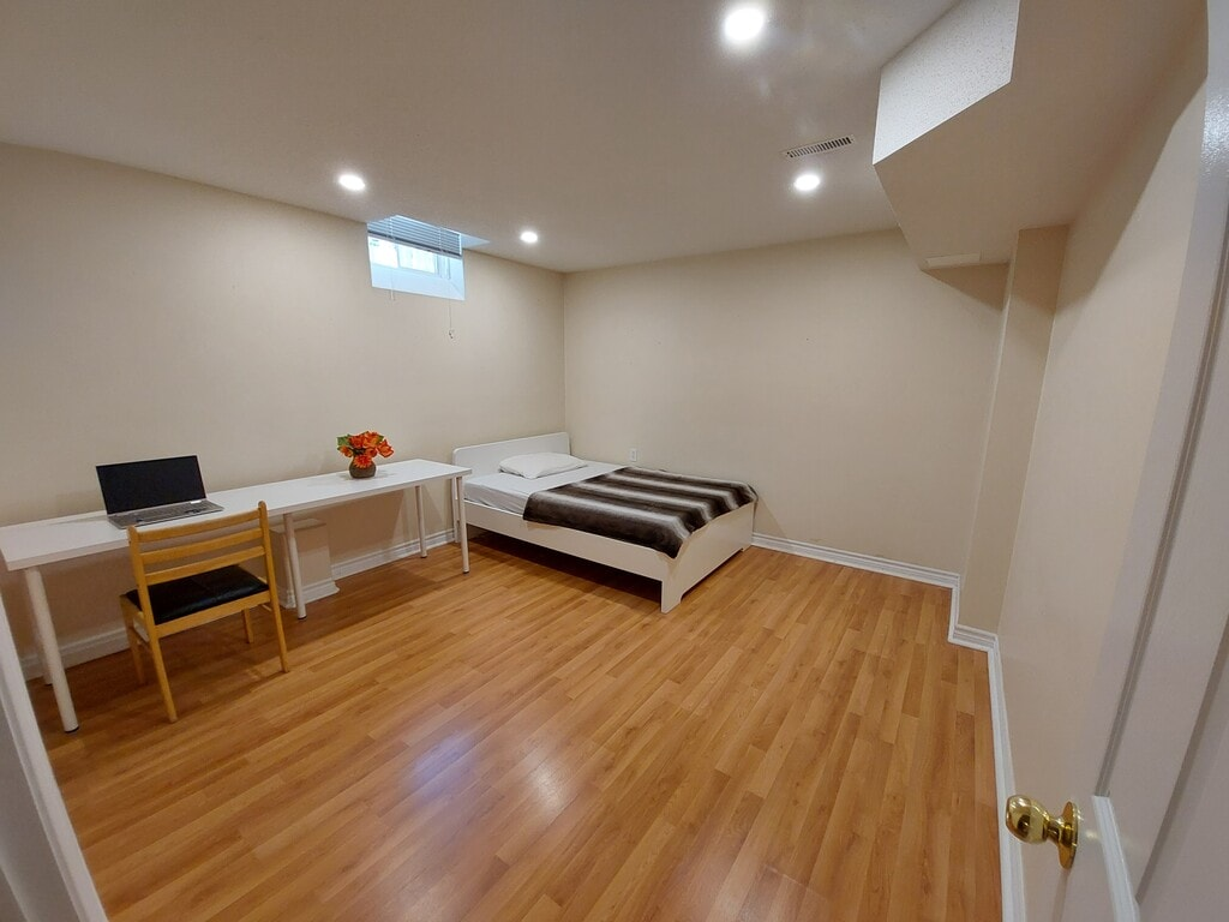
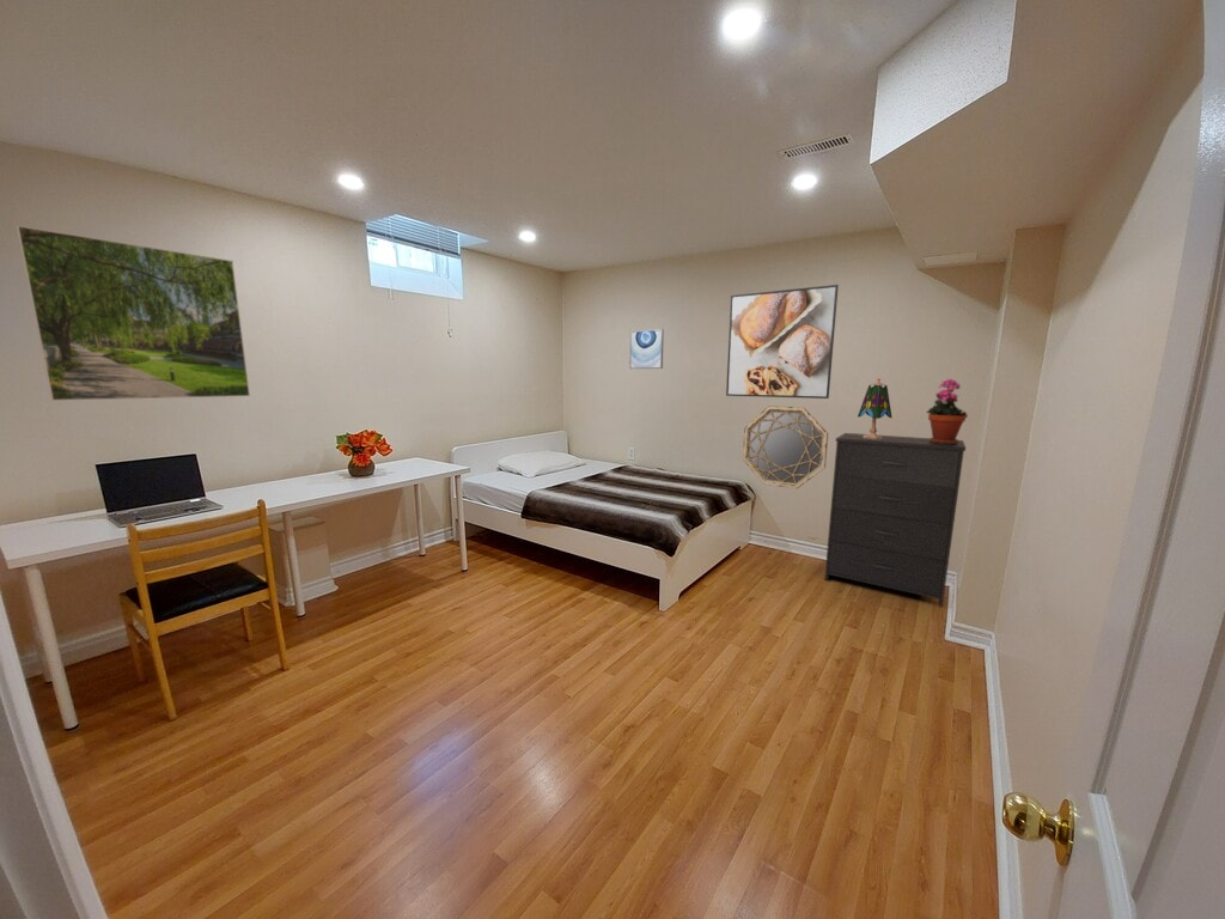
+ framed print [725,284,840,400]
+ wall art [629,328,665,370]
+ dresser [823,432,967,608]
+ potted plant [926,378,969,444]
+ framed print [16,224,251,402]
+ home mirror [742,404,829,489]
+ table lamp [857,377,894,439]
